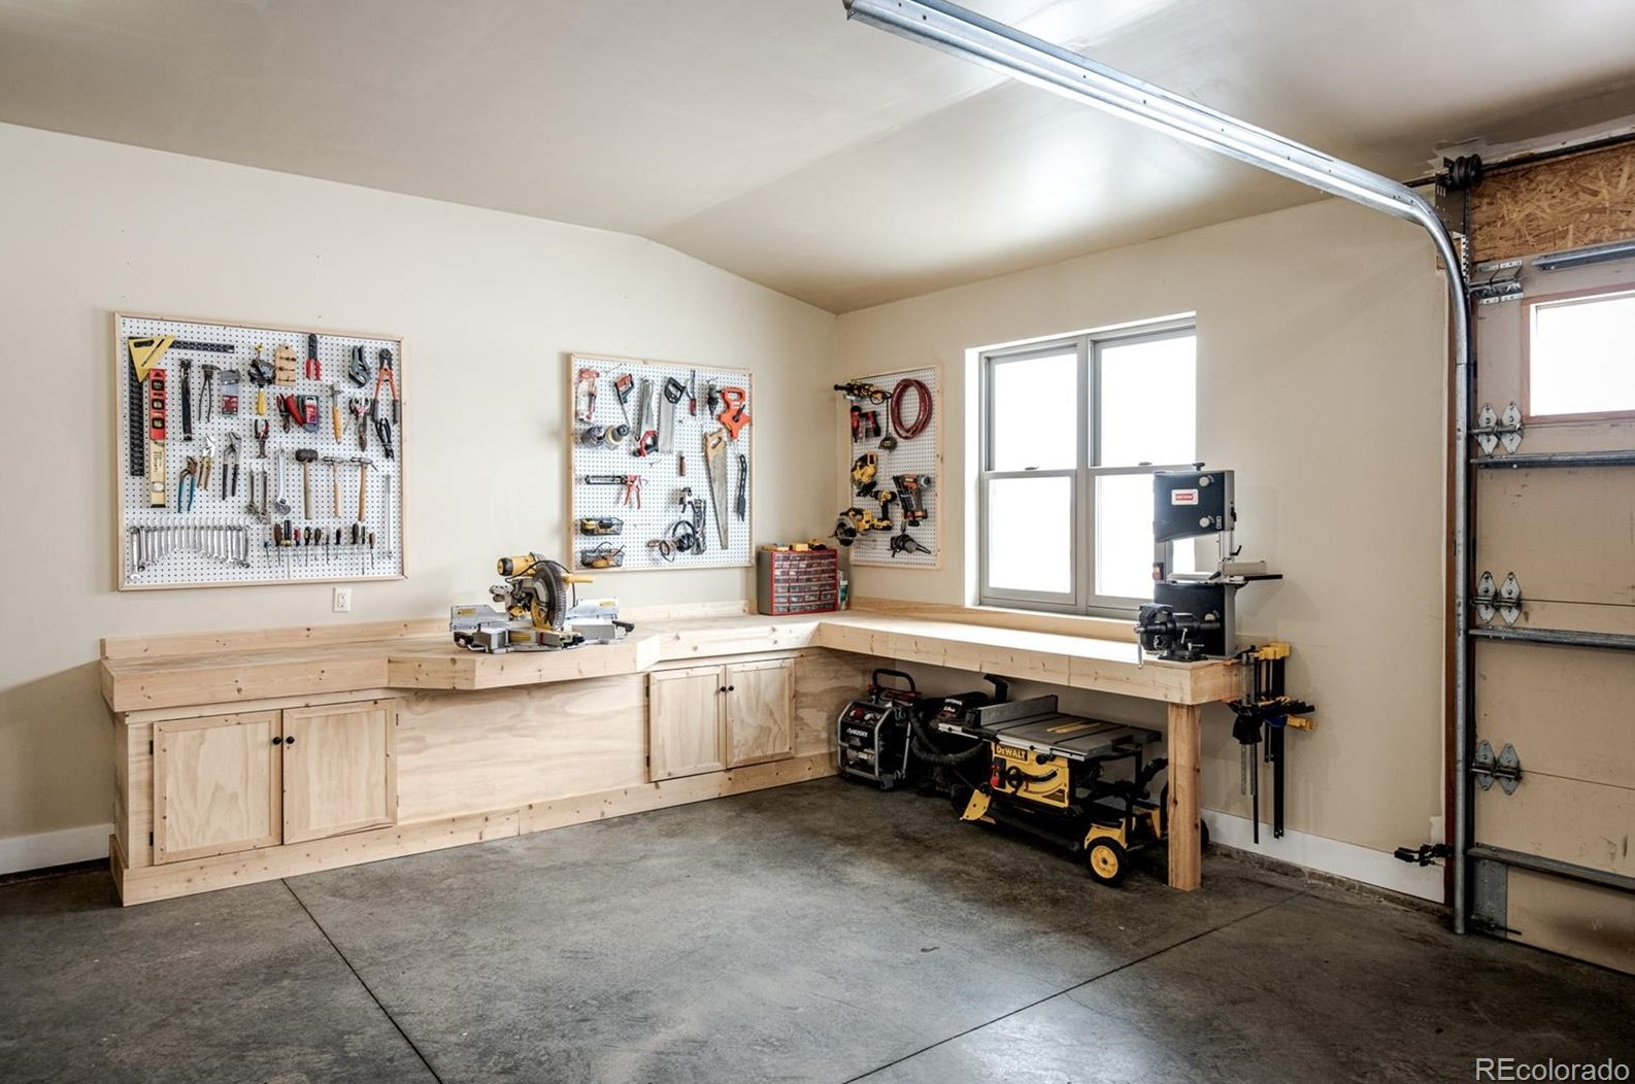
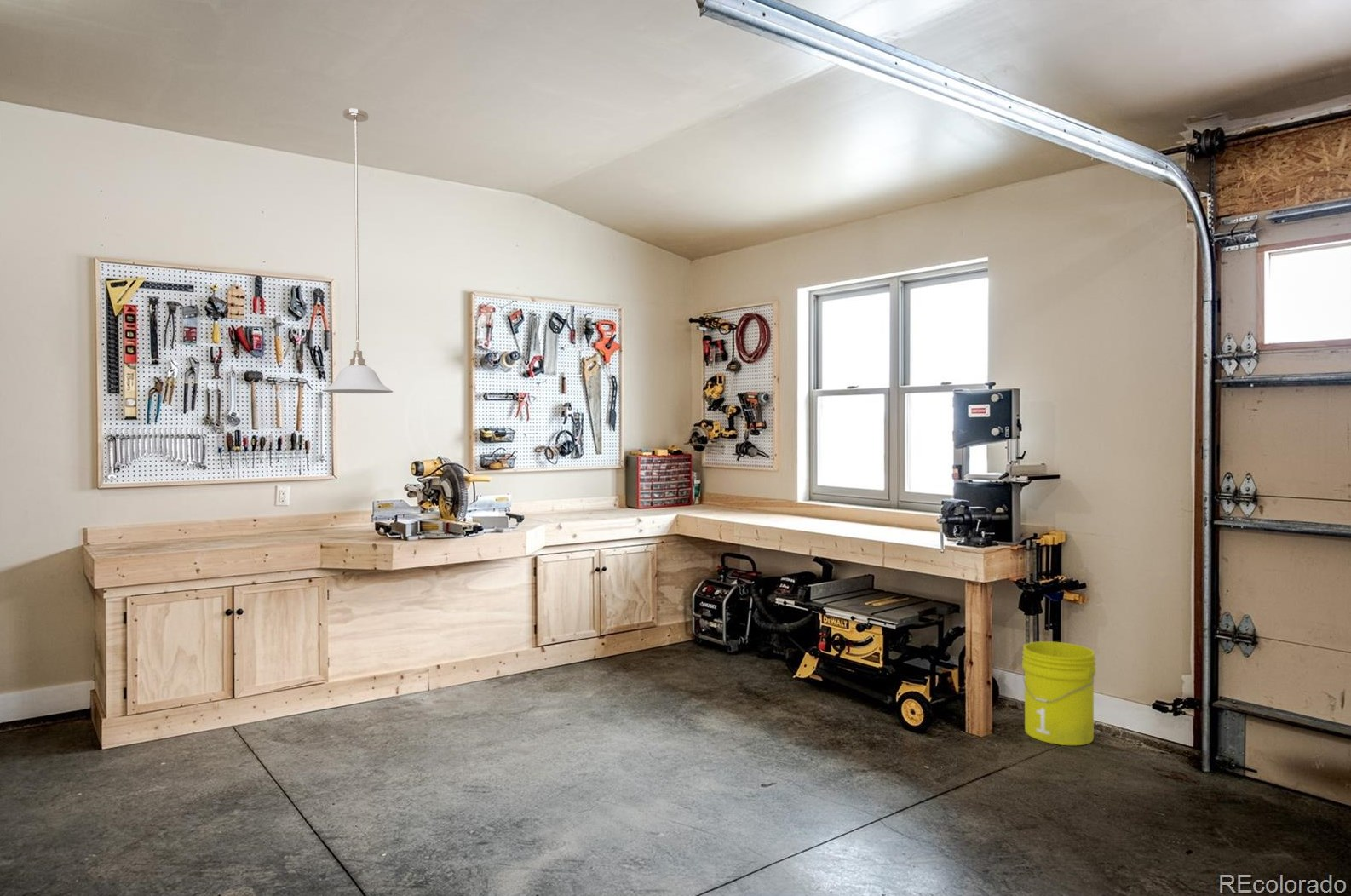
+ bucket [1021,640,1097,746]
+ light fixture [321,108,394,394]
